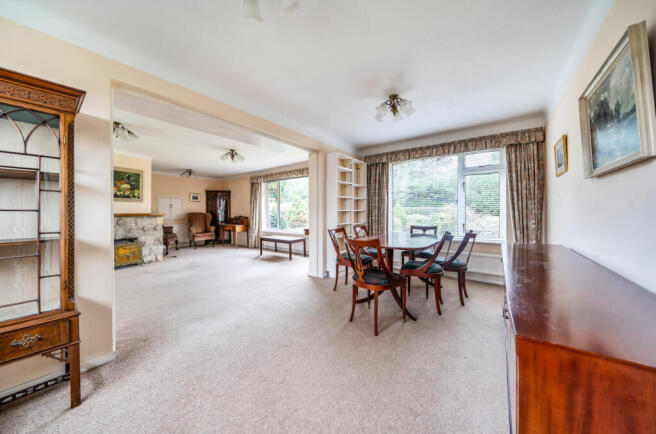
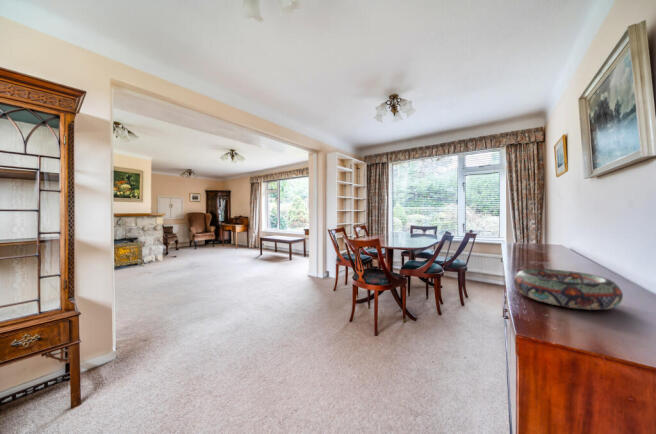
+ decorative bowl [513,268,624,311]
